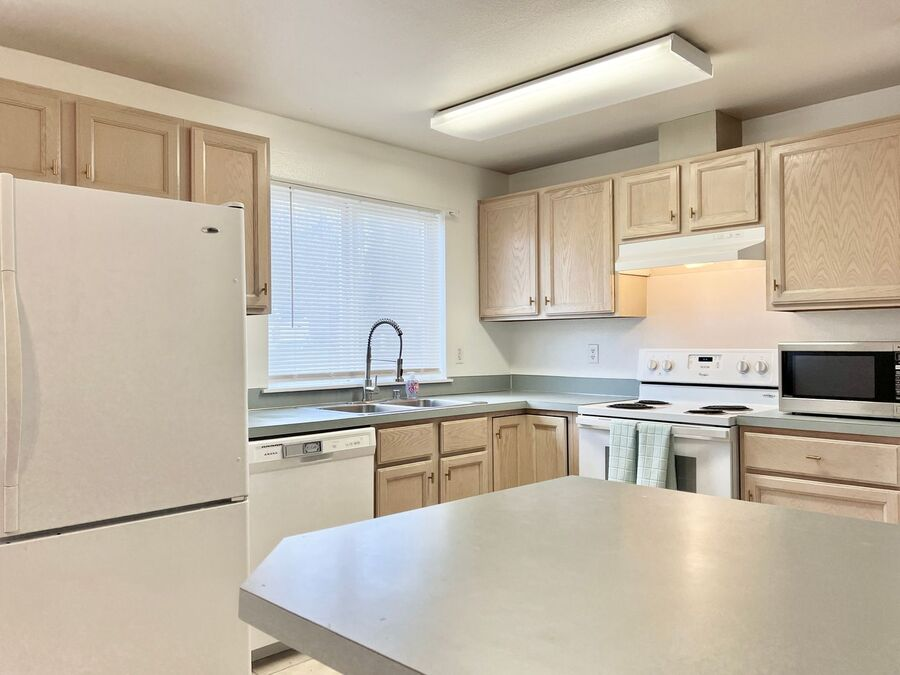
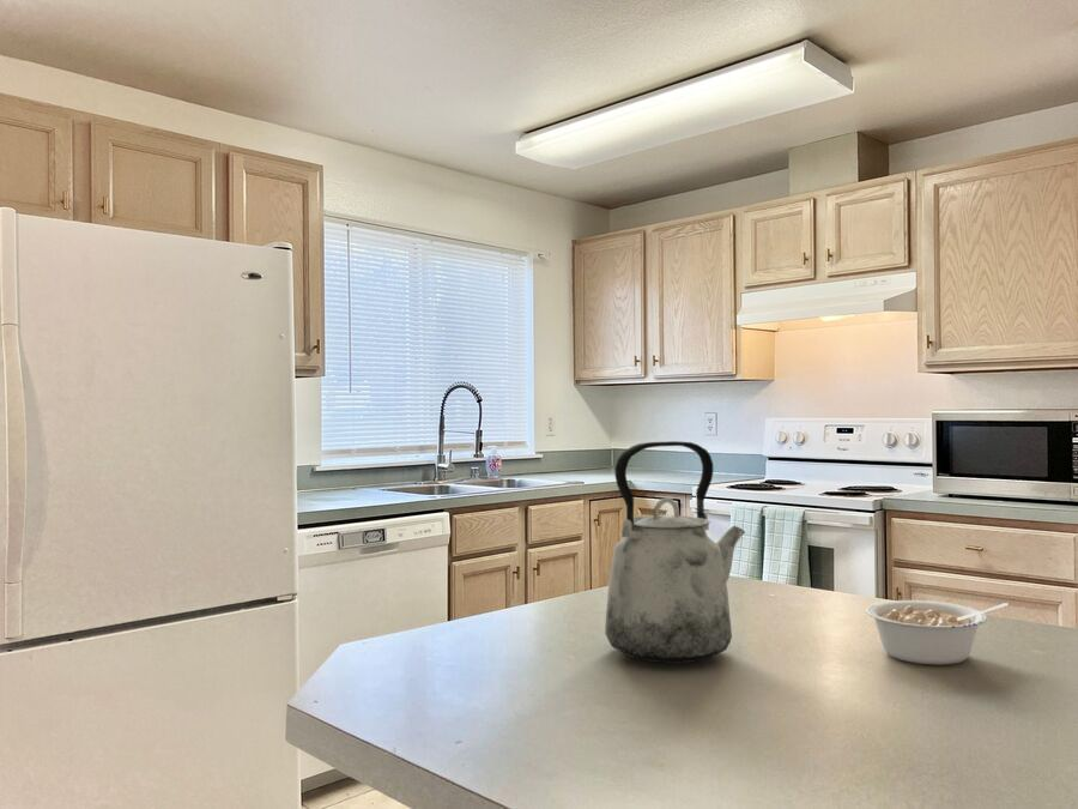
+ legume [865,599,1010,665]
+ kettle [604,440,746,664]
